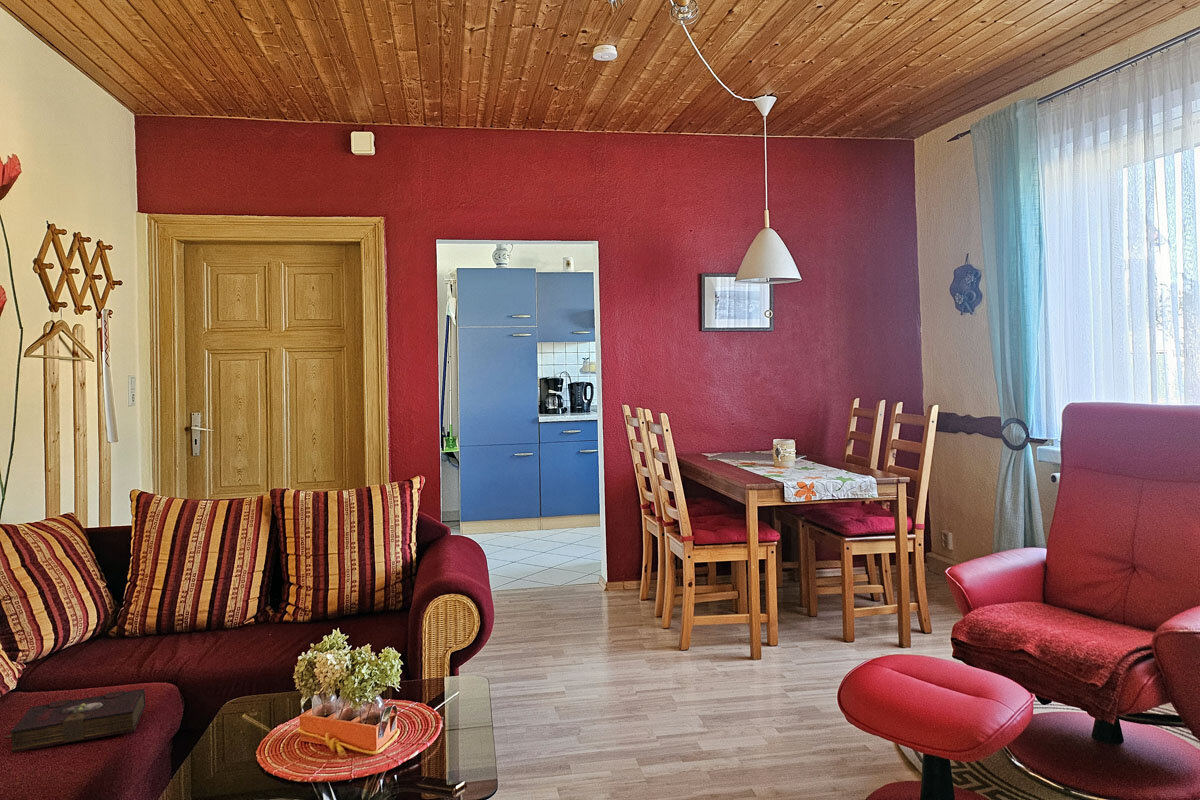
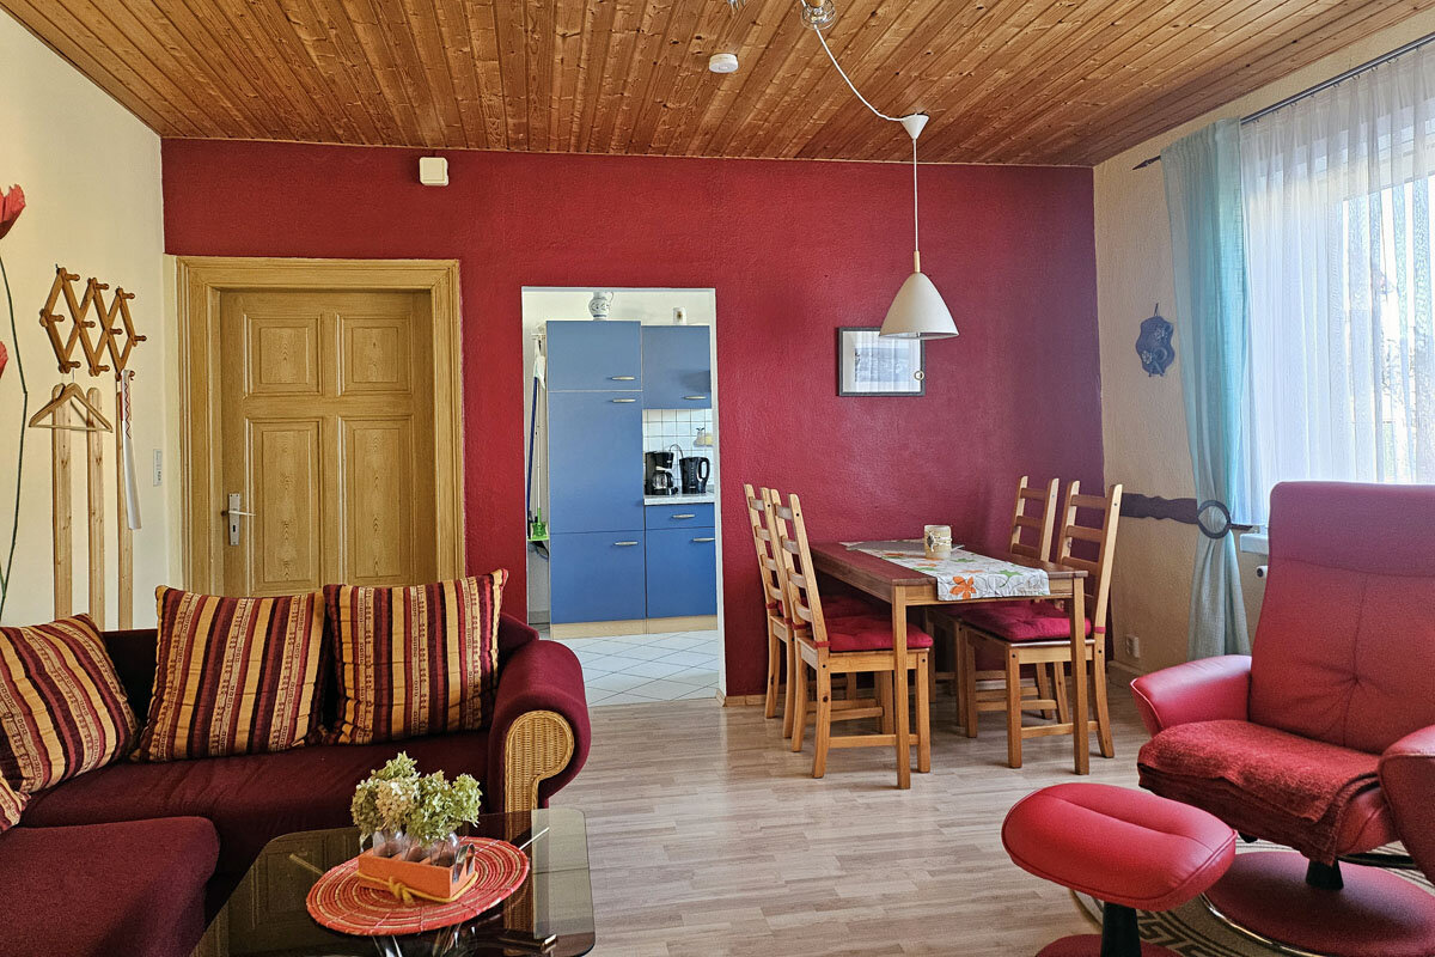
- book [3,688,146,754]
